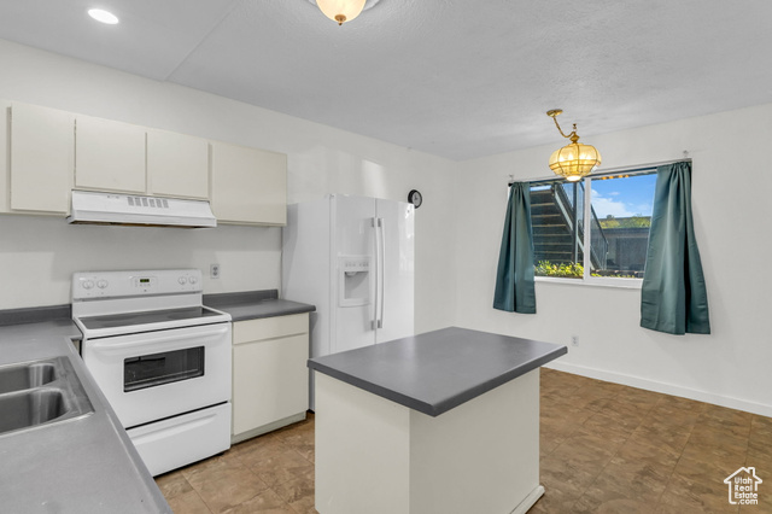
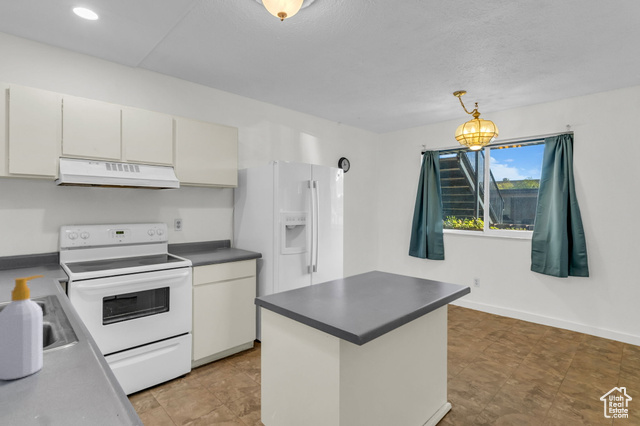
+ soap bottle [0,274,45,381]
